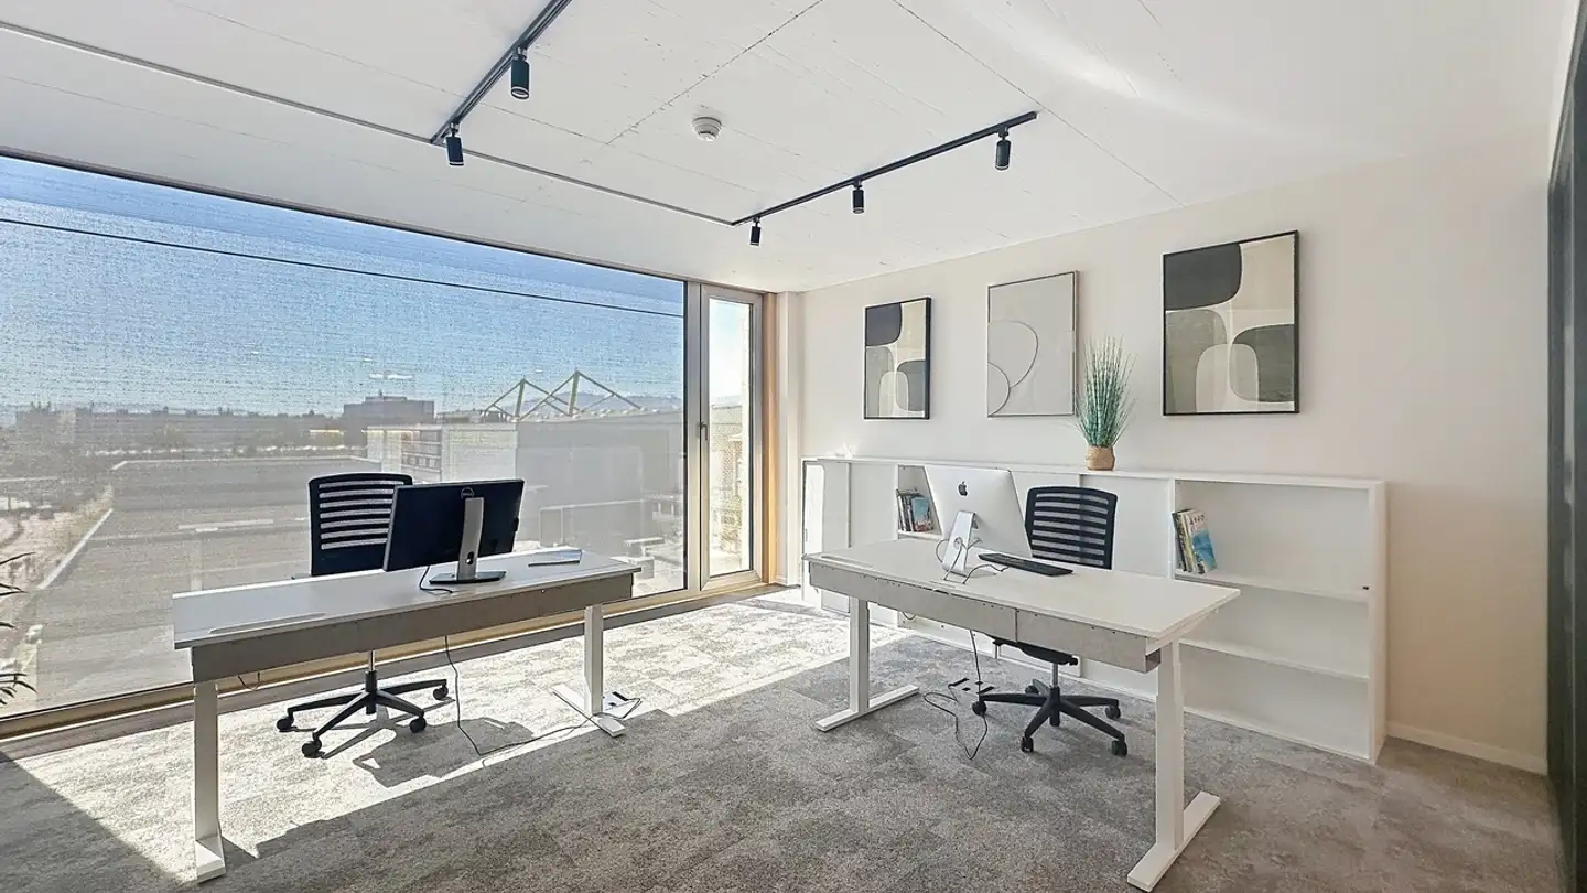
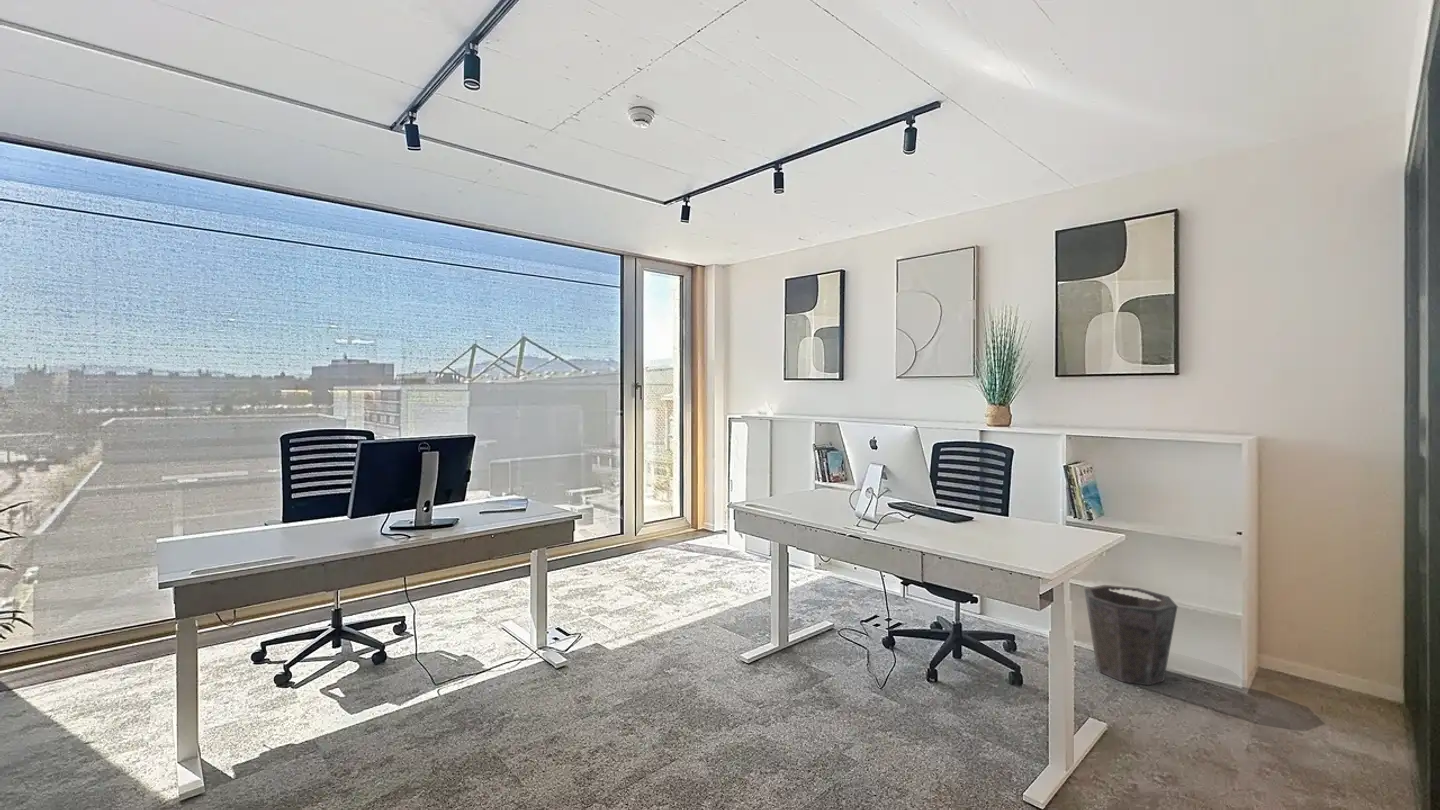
+ waste bin [1083,584,1178,686]
